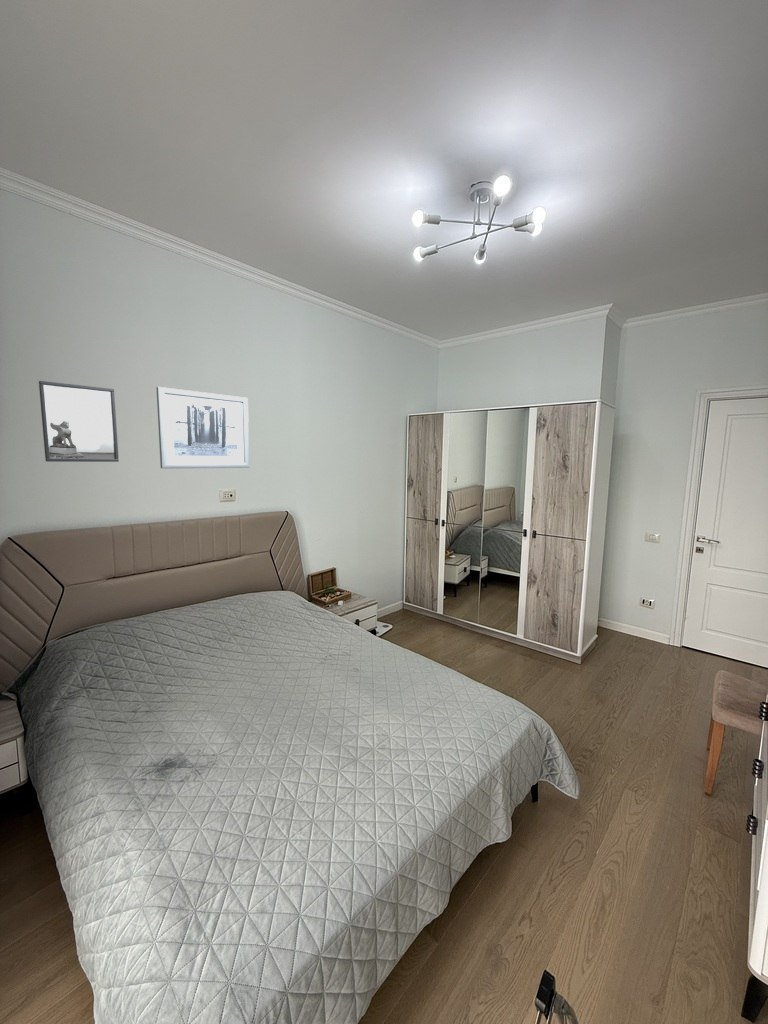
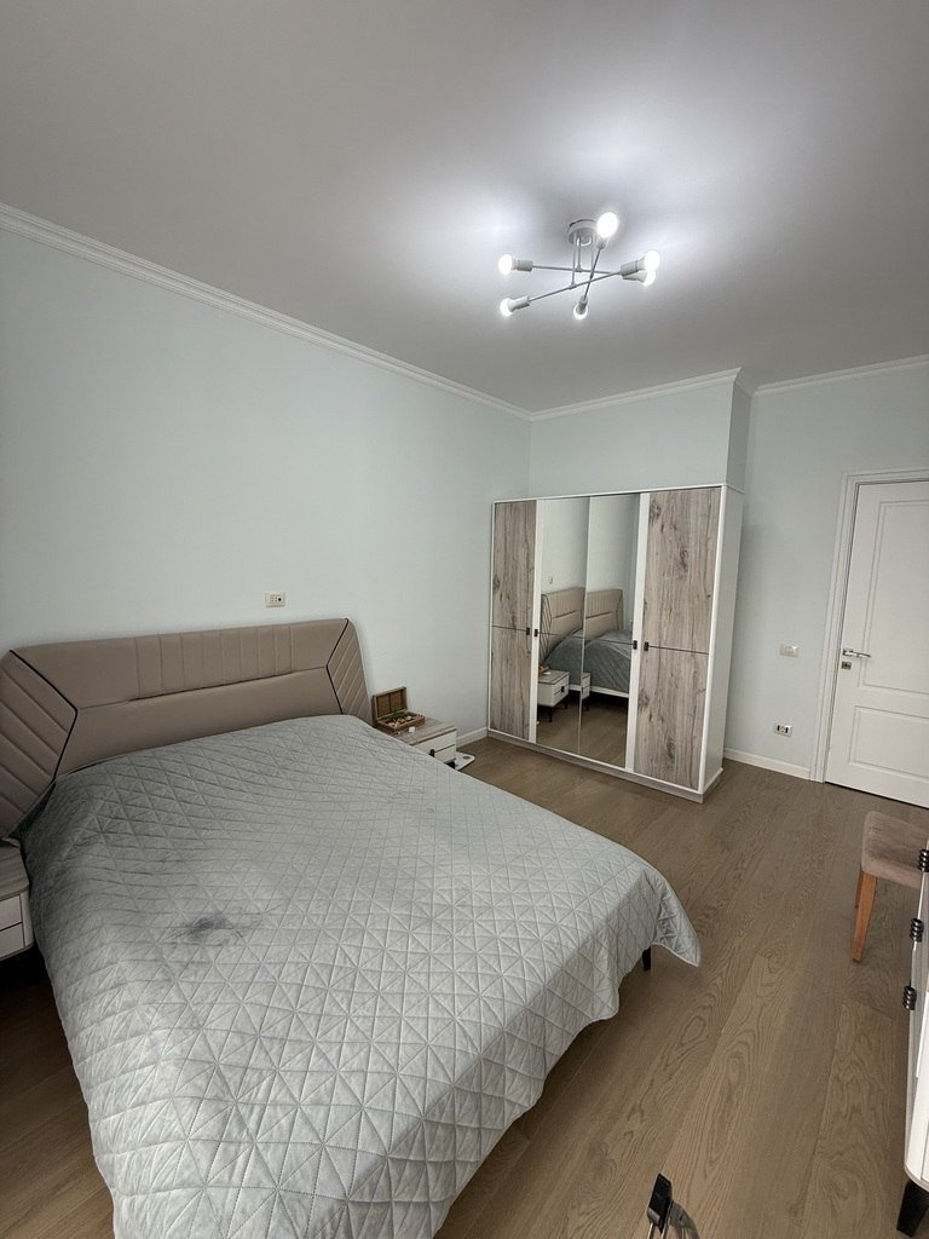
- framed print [38,380,120,463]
- wall art [155,386,251,470]
